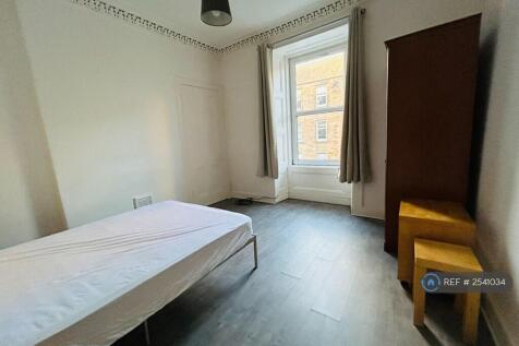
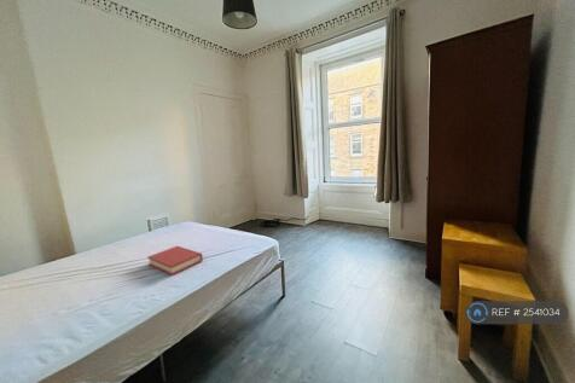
+ hardback book [146,245,204,277]
